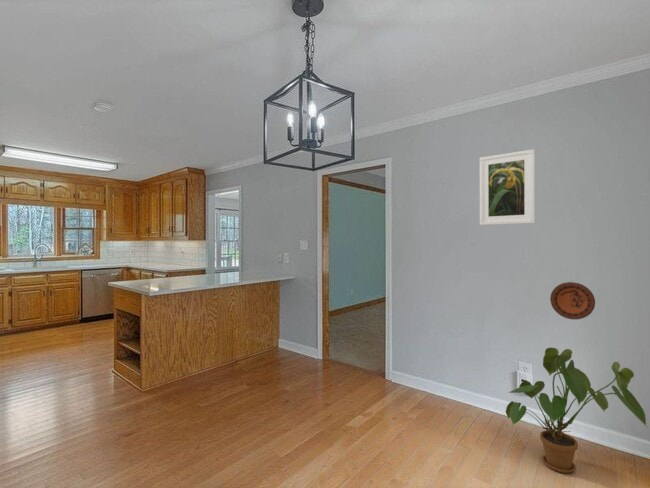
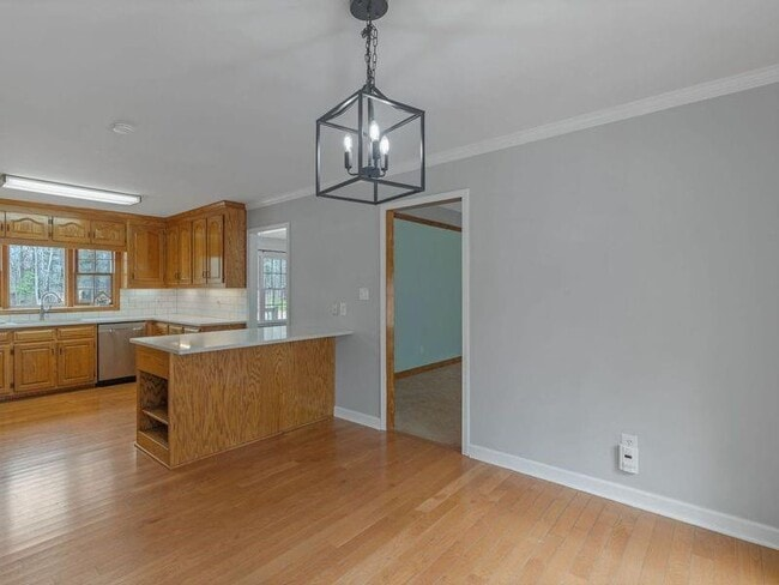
- house plant [505,347,649,474]
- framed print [479,148,536,226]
- decorative plate [549,281,596,321]
